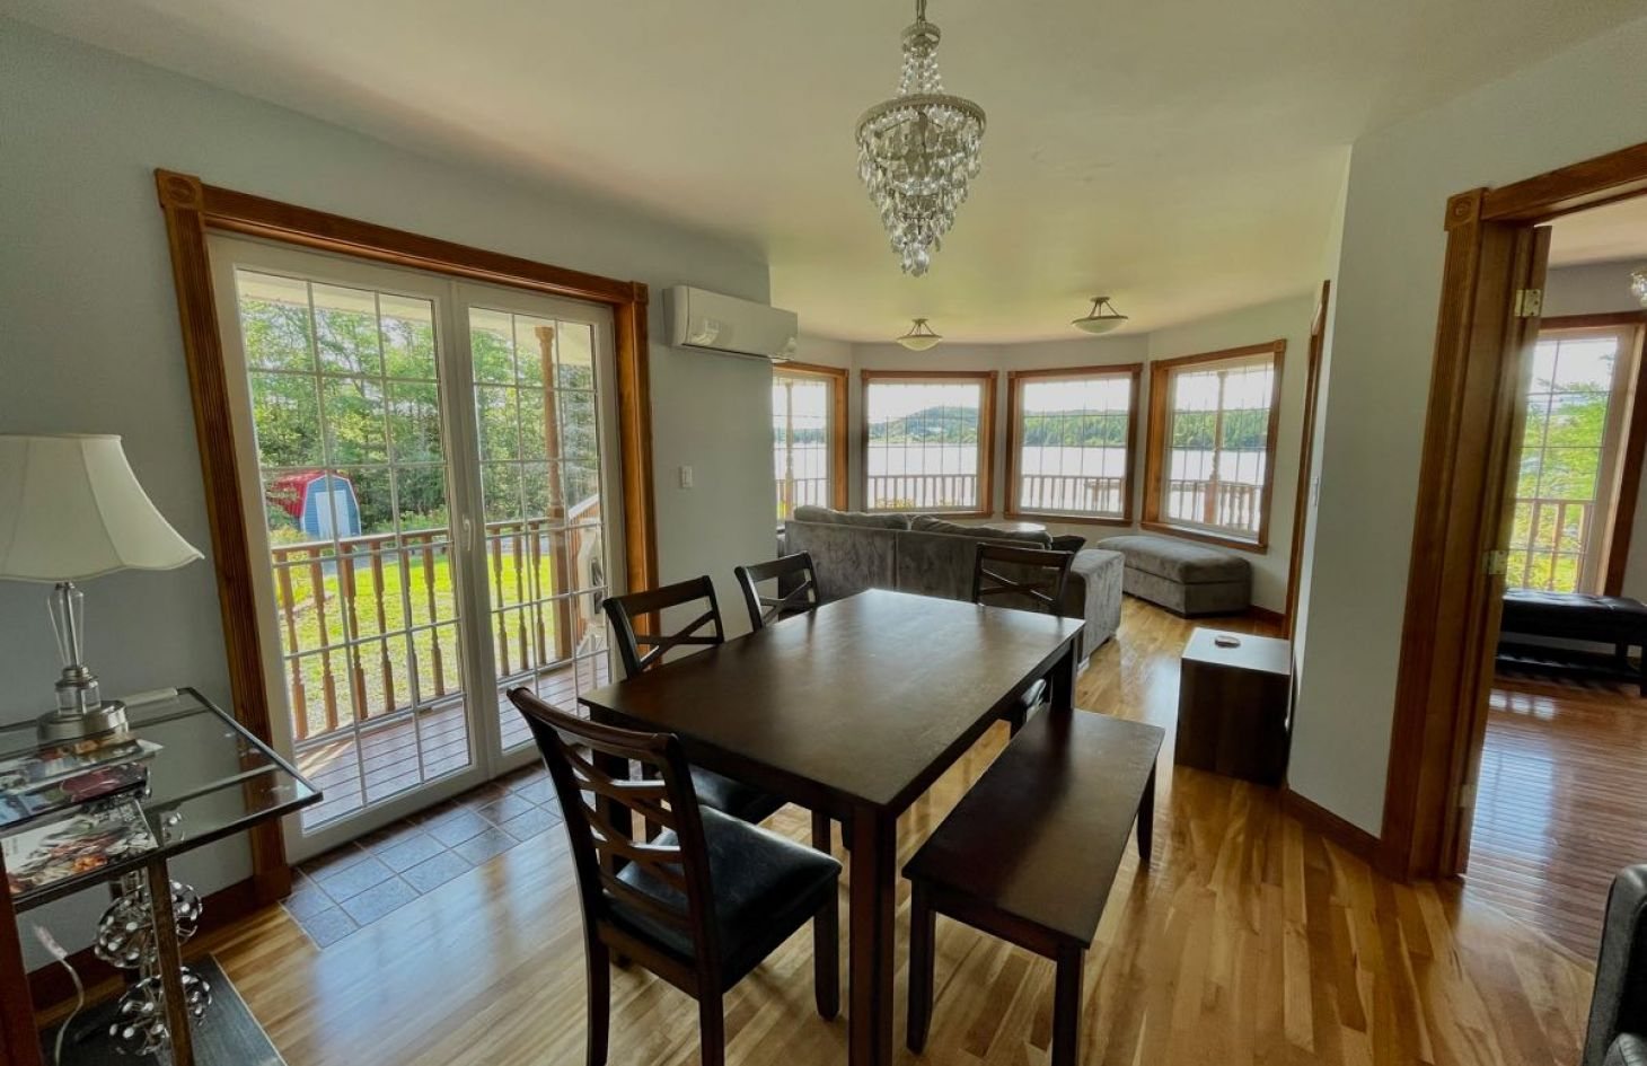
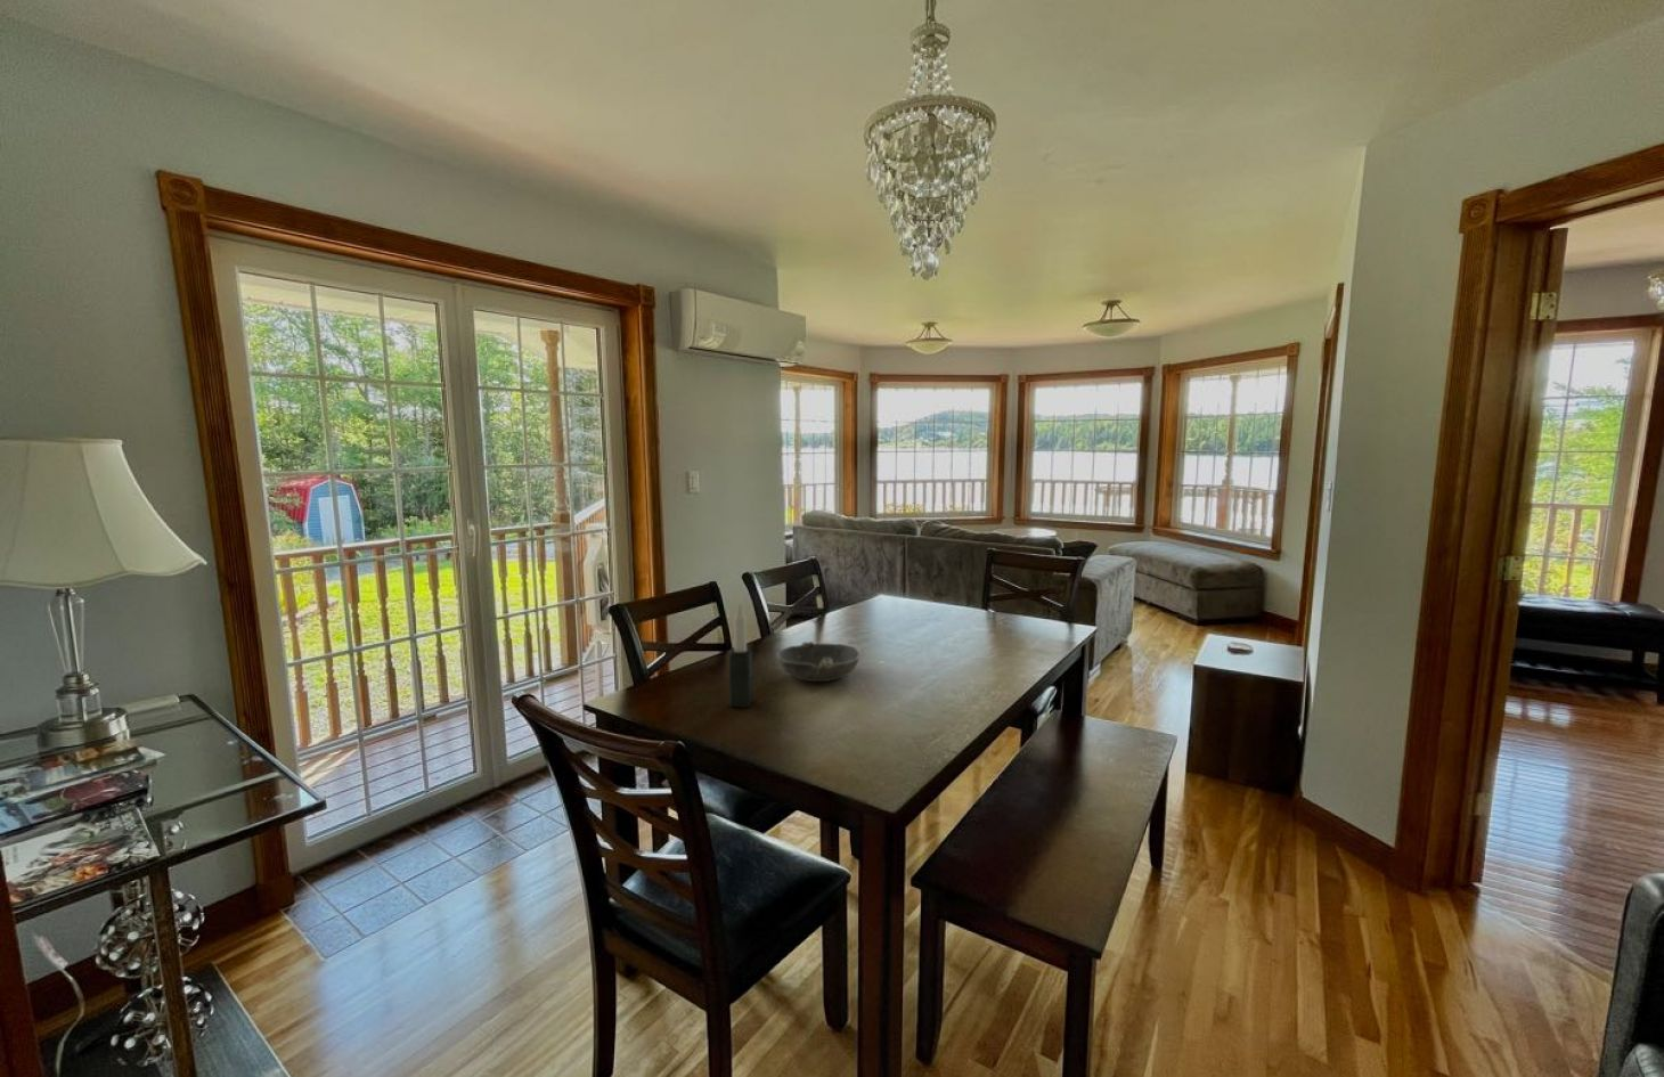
+ bowl [775,640,861,683]
+ candle [728,603,754,708]
